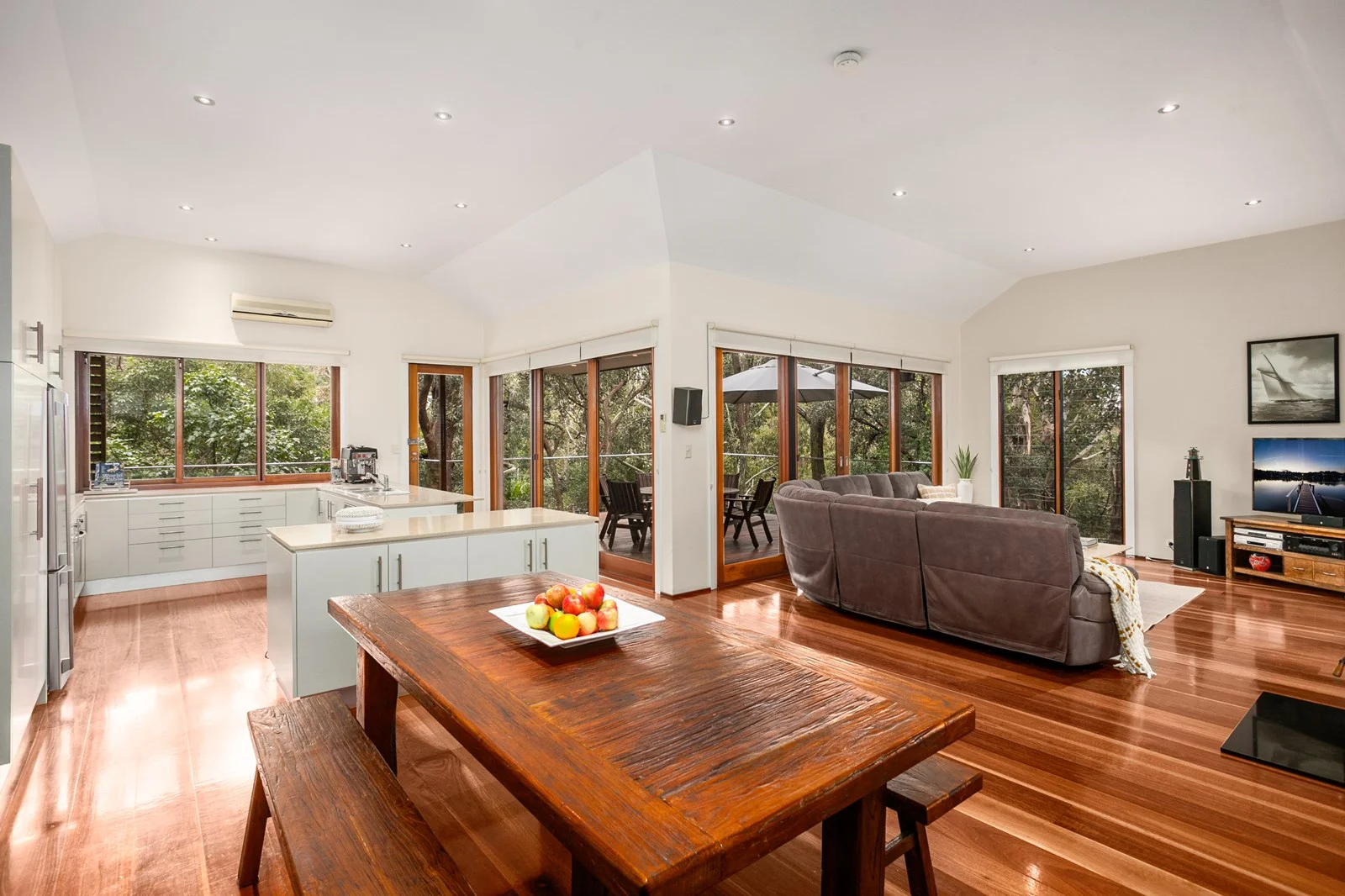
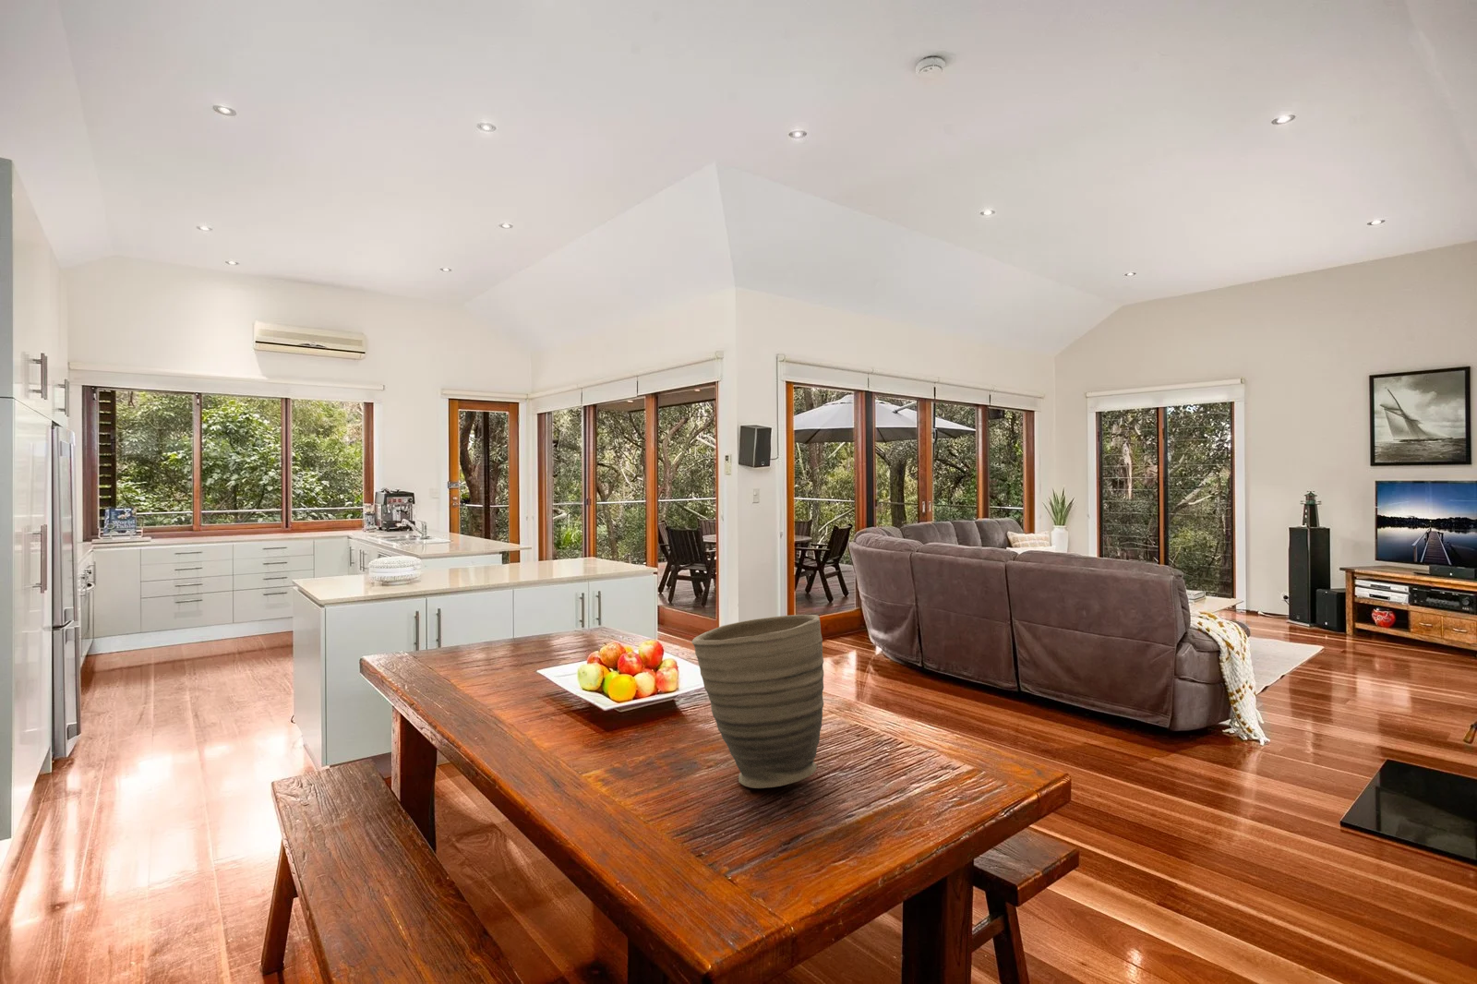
+ vase [692,614,825,790]
